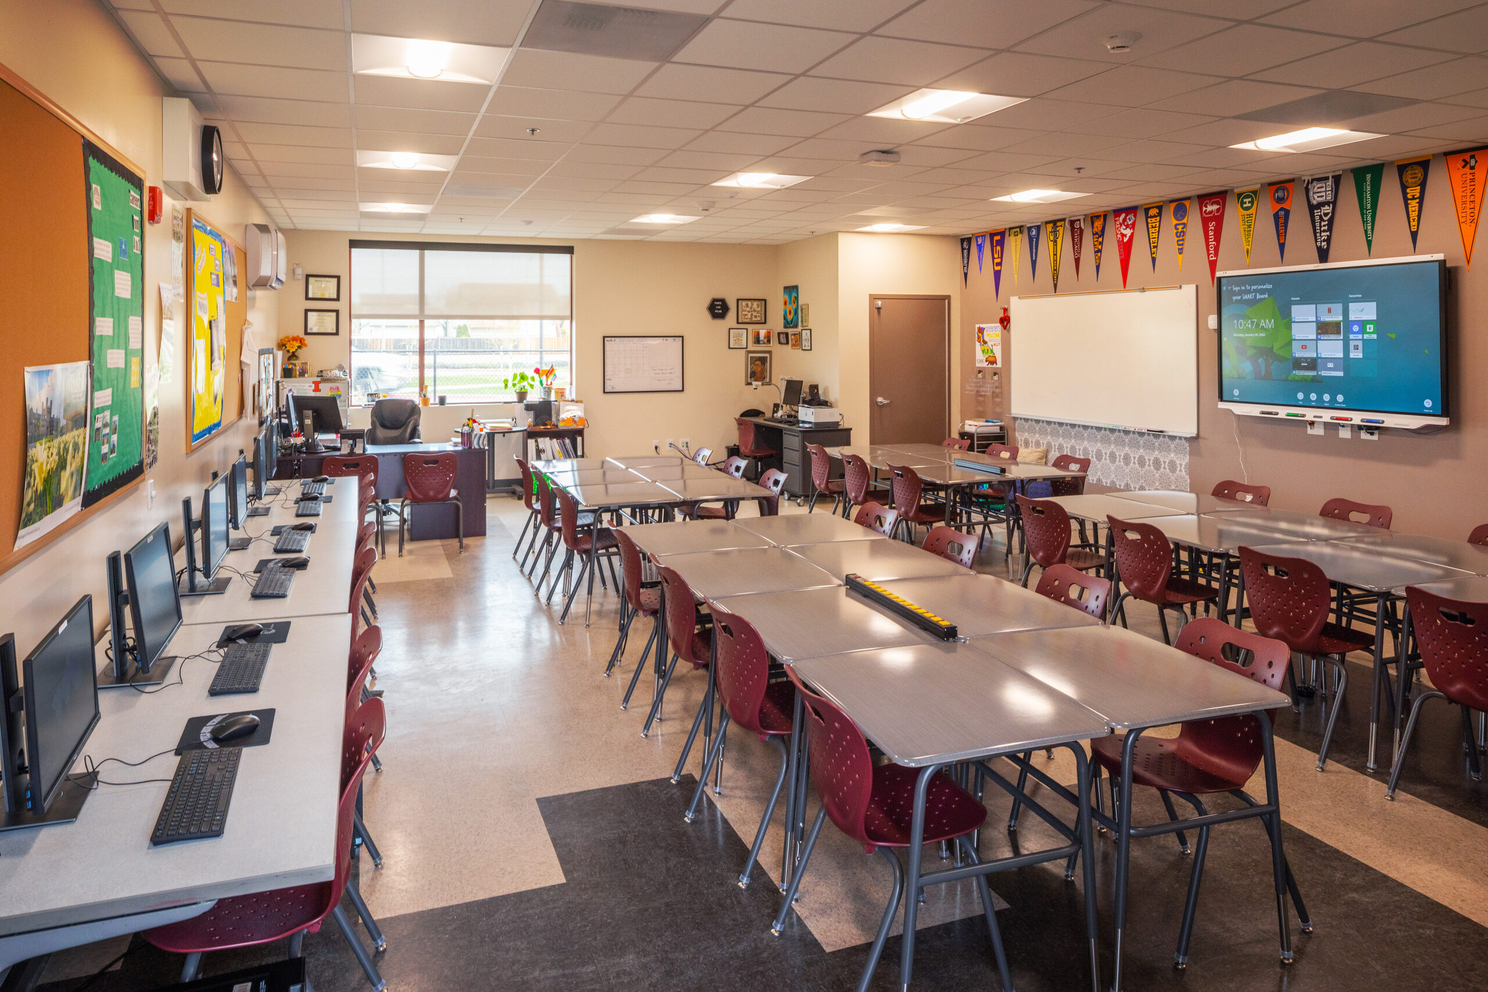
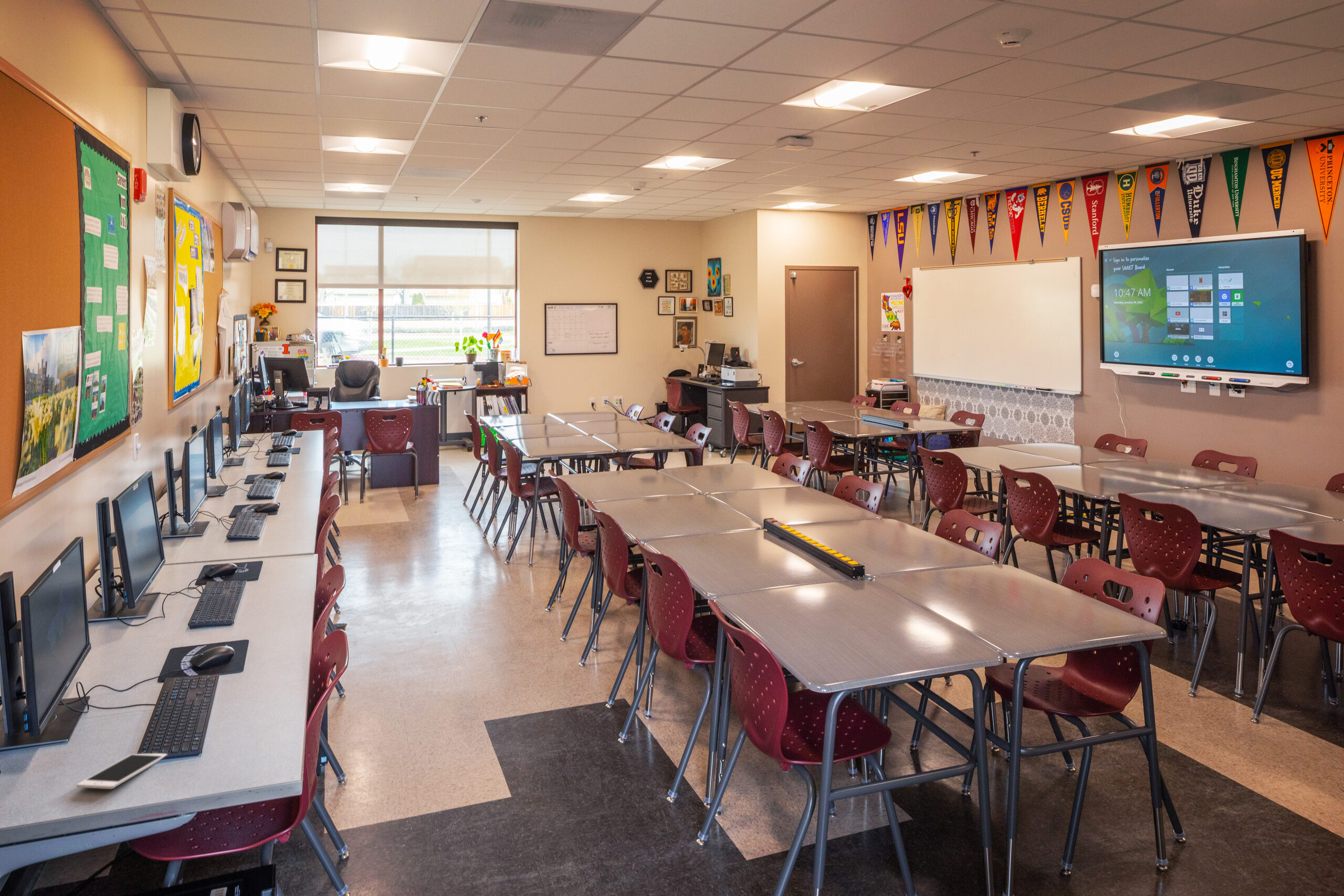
+ cell phone [76,753,168,789]
